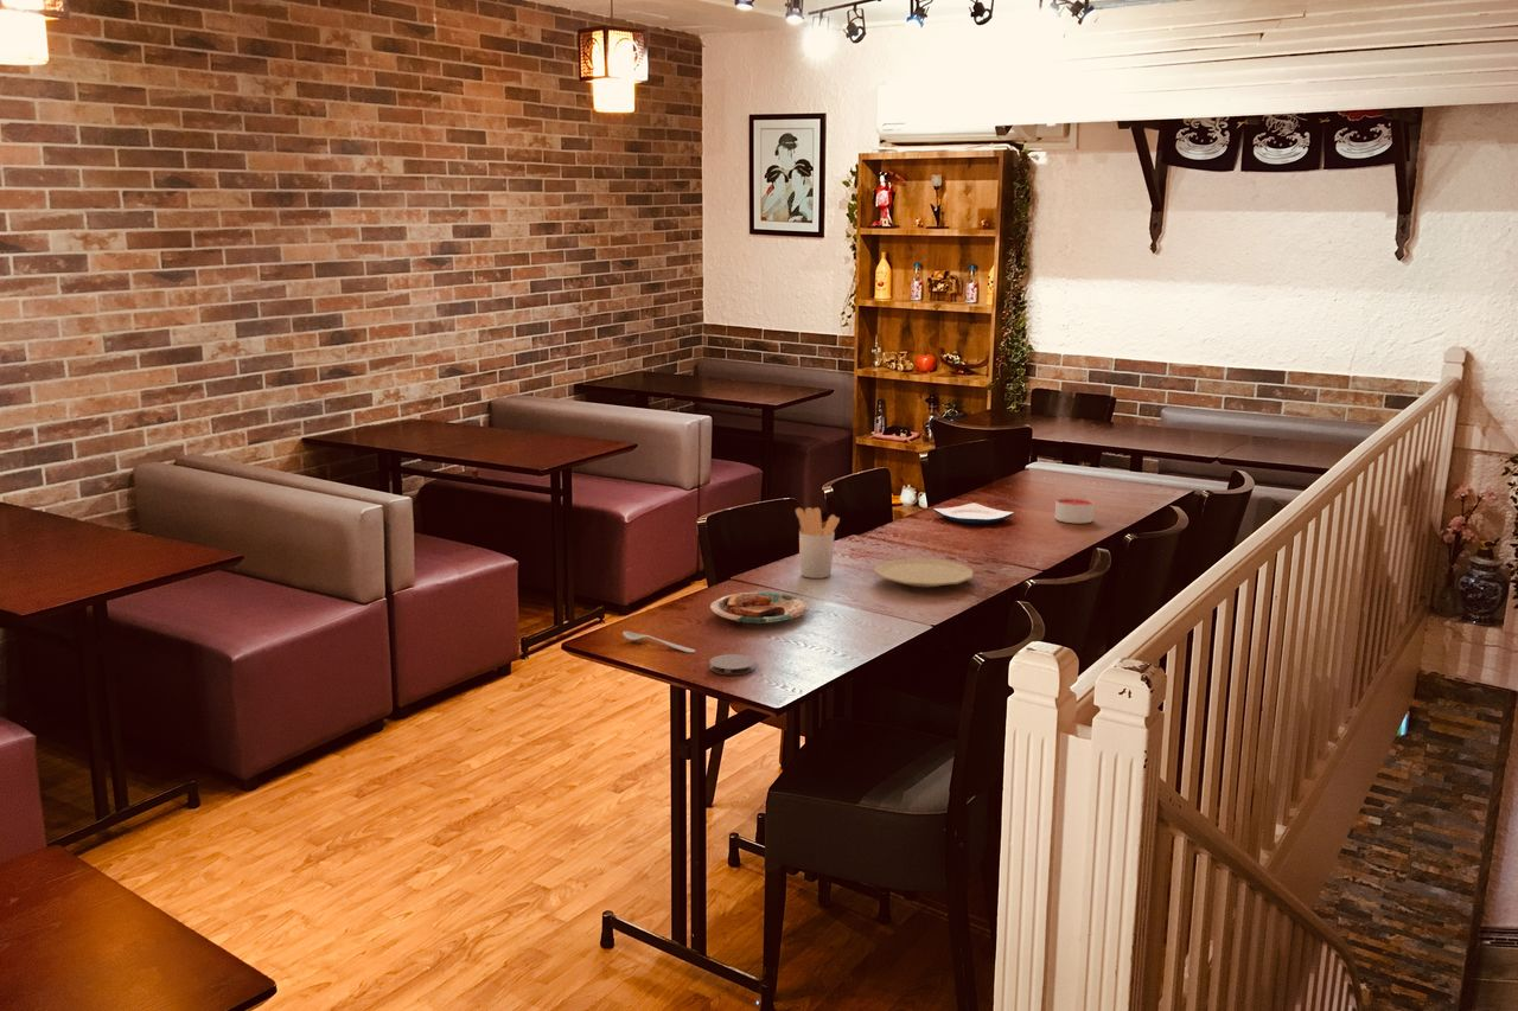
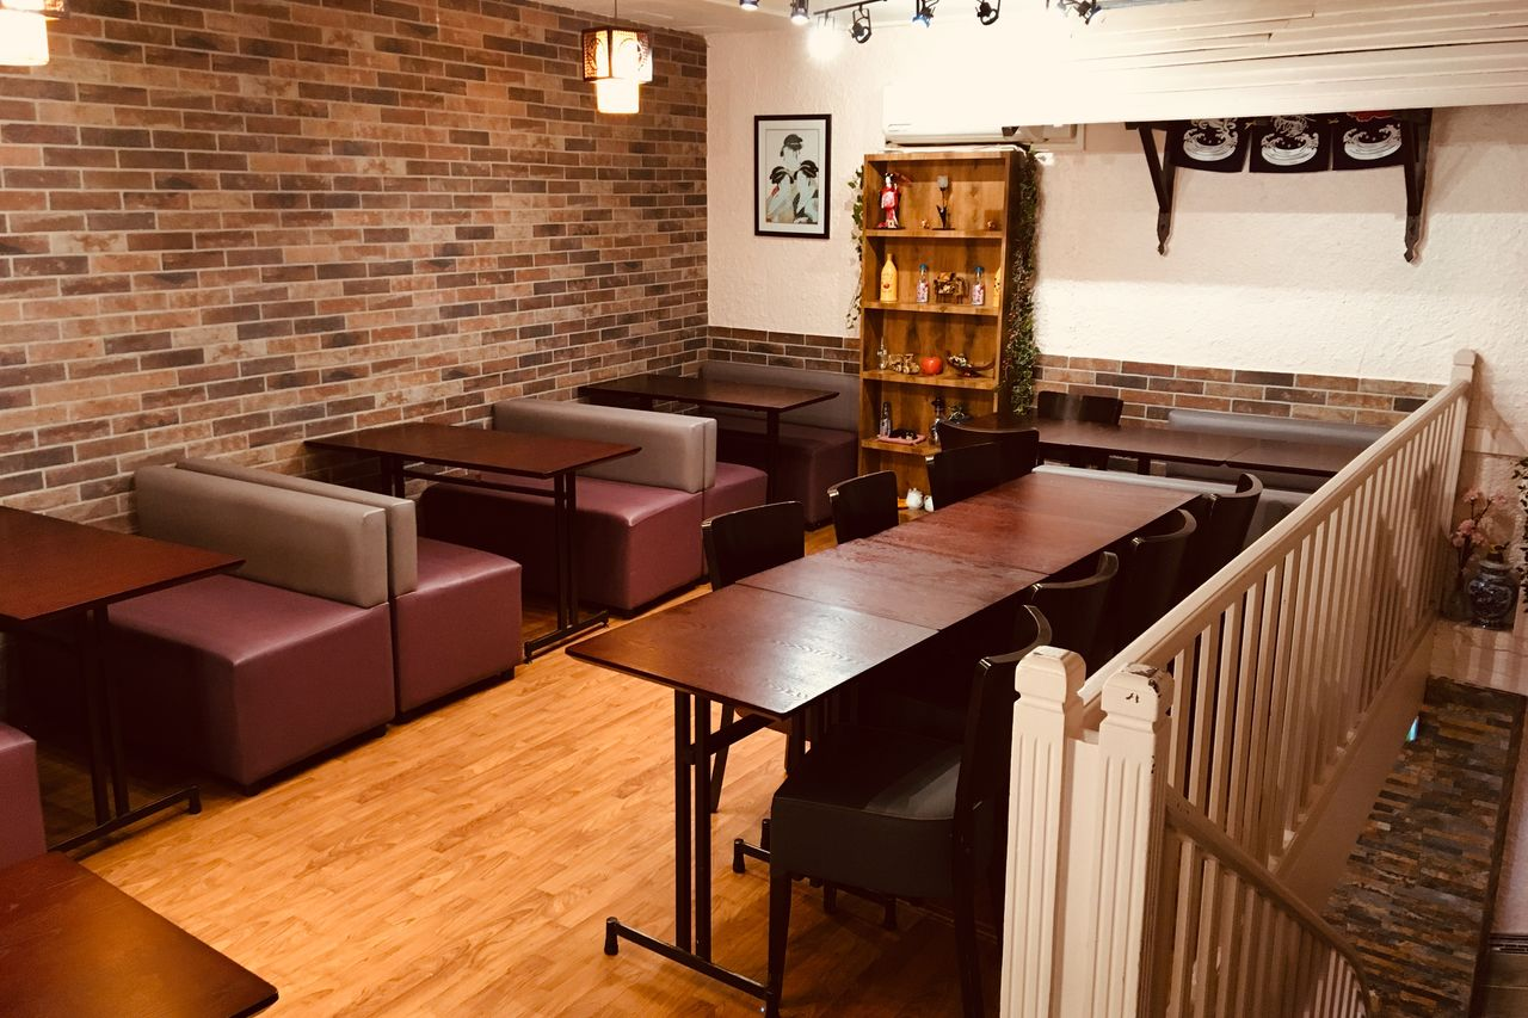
- utensil holder [795,506,841,580]
- coaster [709,653,755,676]
- plate [873,557,975,588]
- candle [1054,497,1096,524]
- plate [709,591,810,625]
- plate [932,501,1015,525]
- spoon [621,631,697,654]
